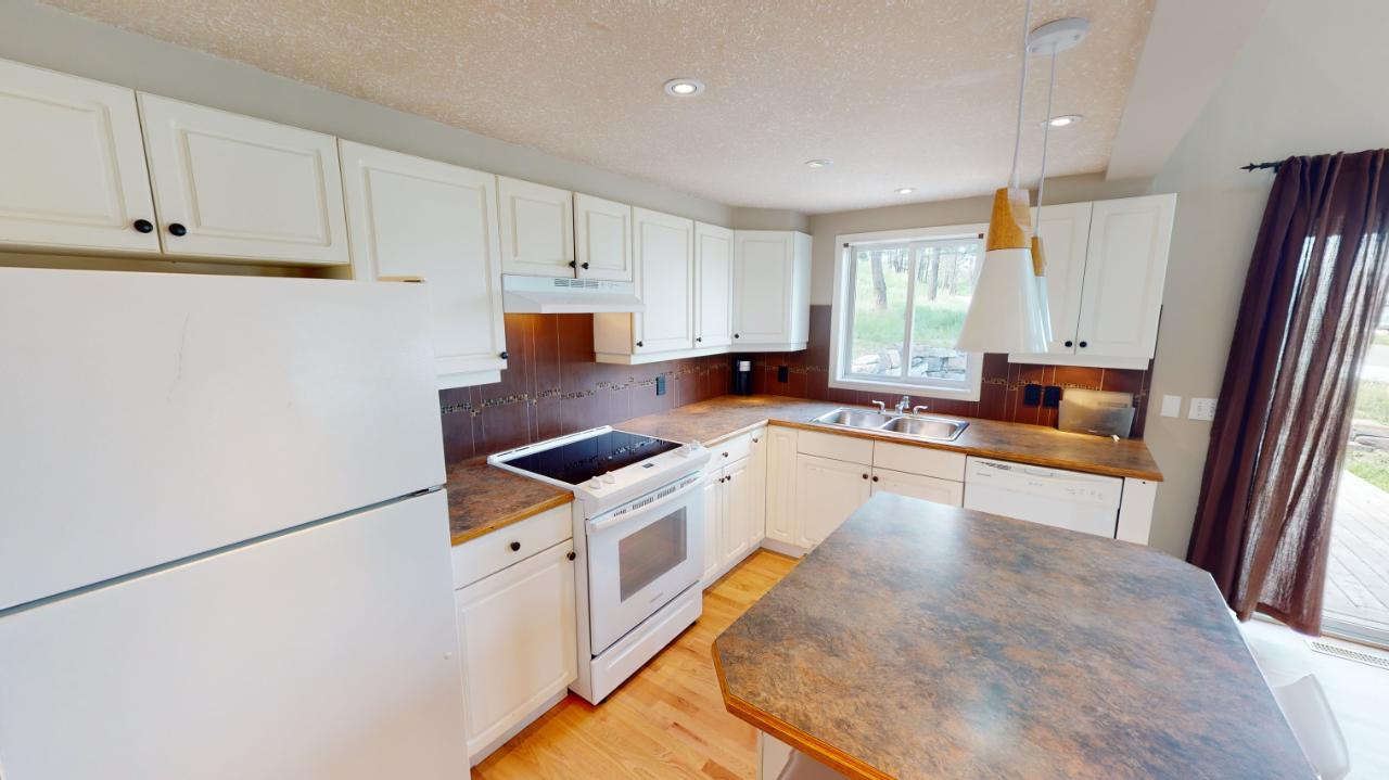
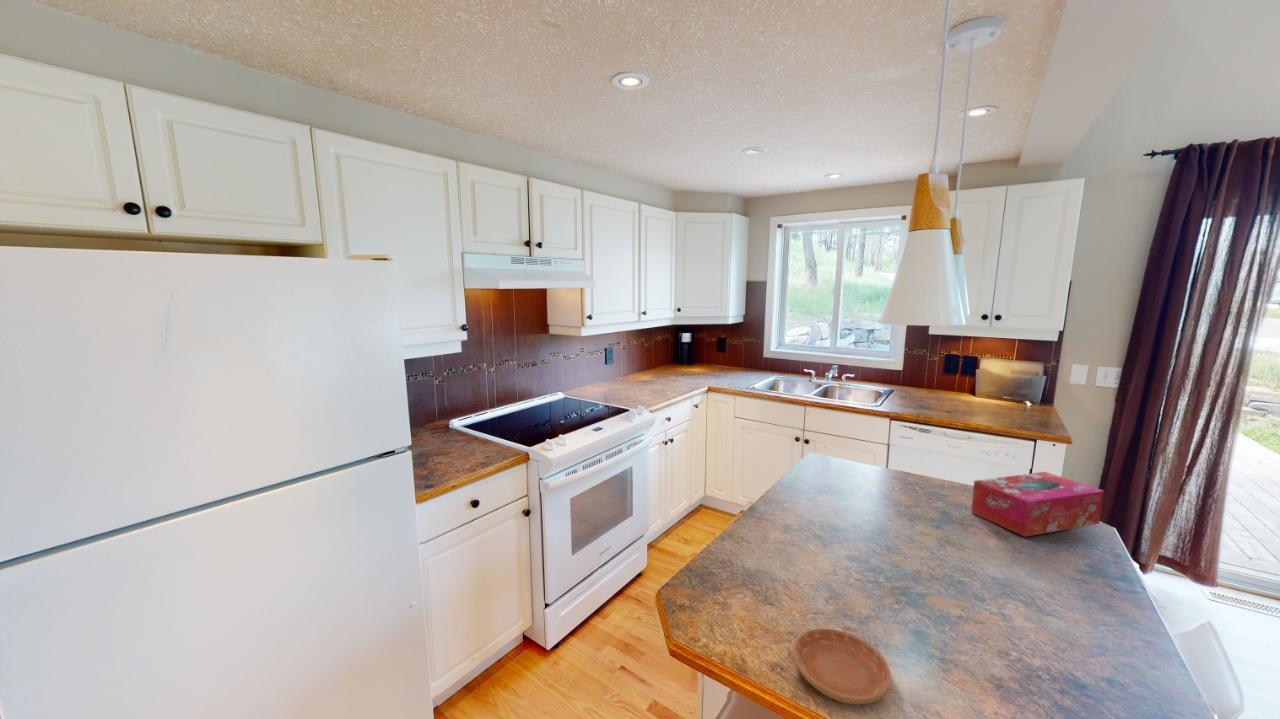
+ tissue box [970,471,1105,538]
+ saucer [792,627,892,705]
